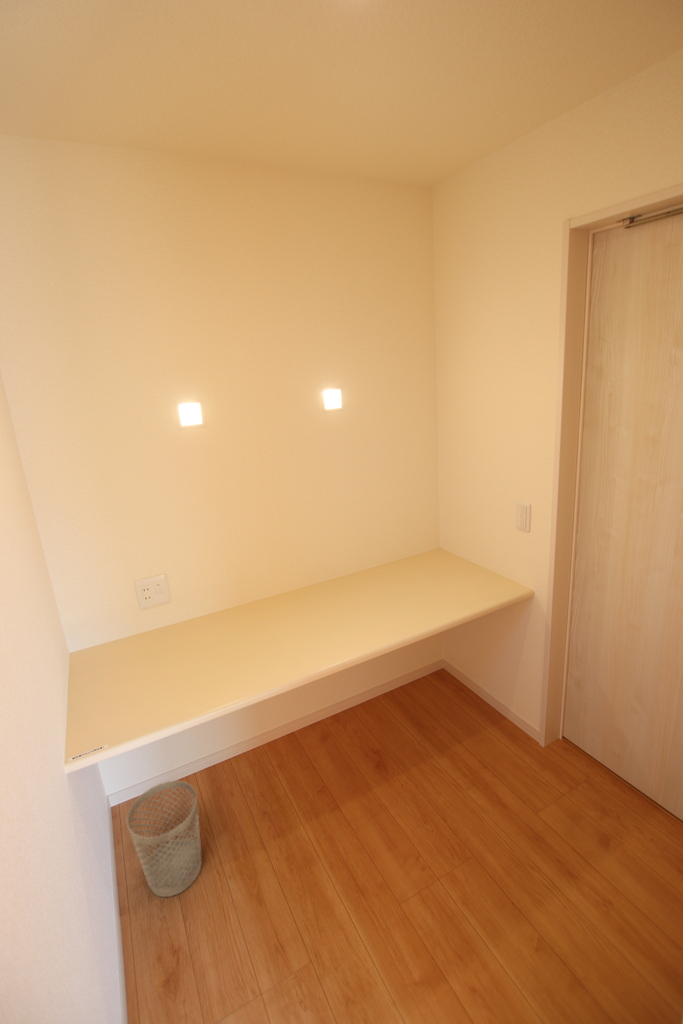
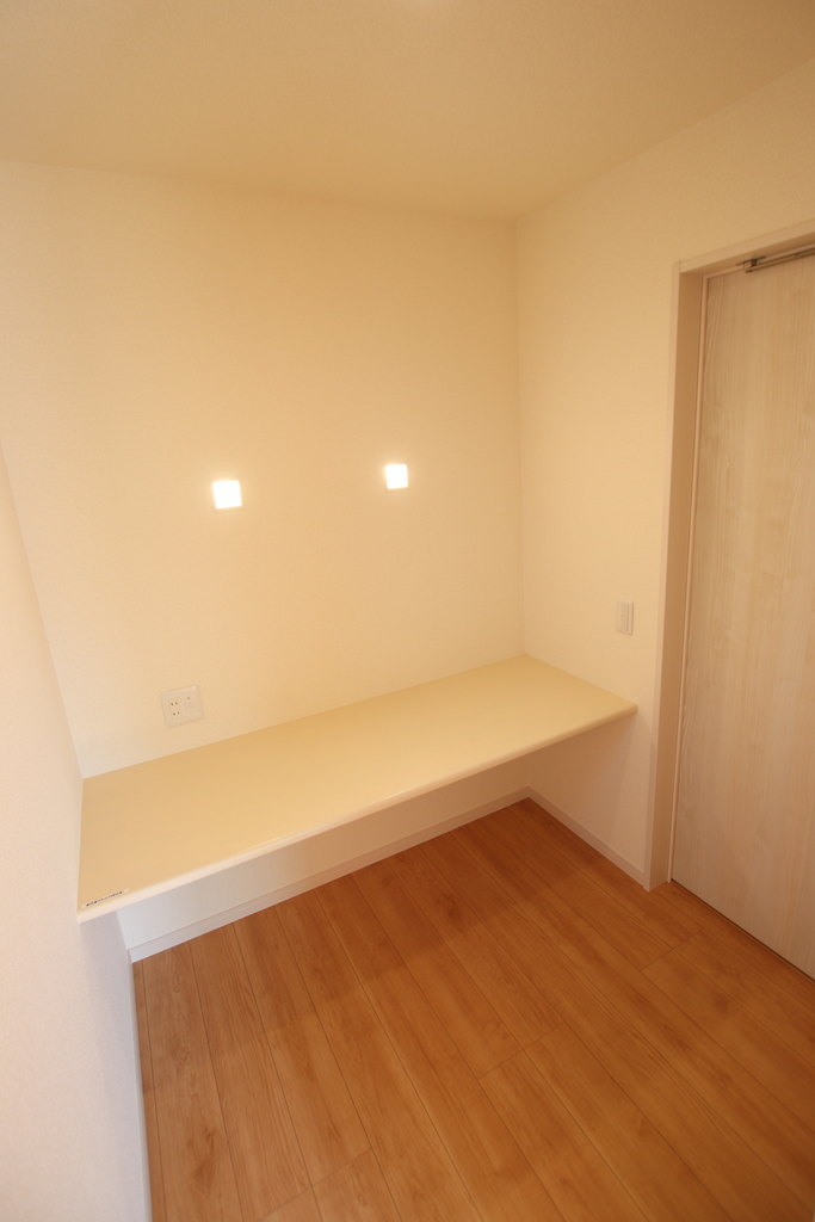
- wastebasket [126,779,203,898]
